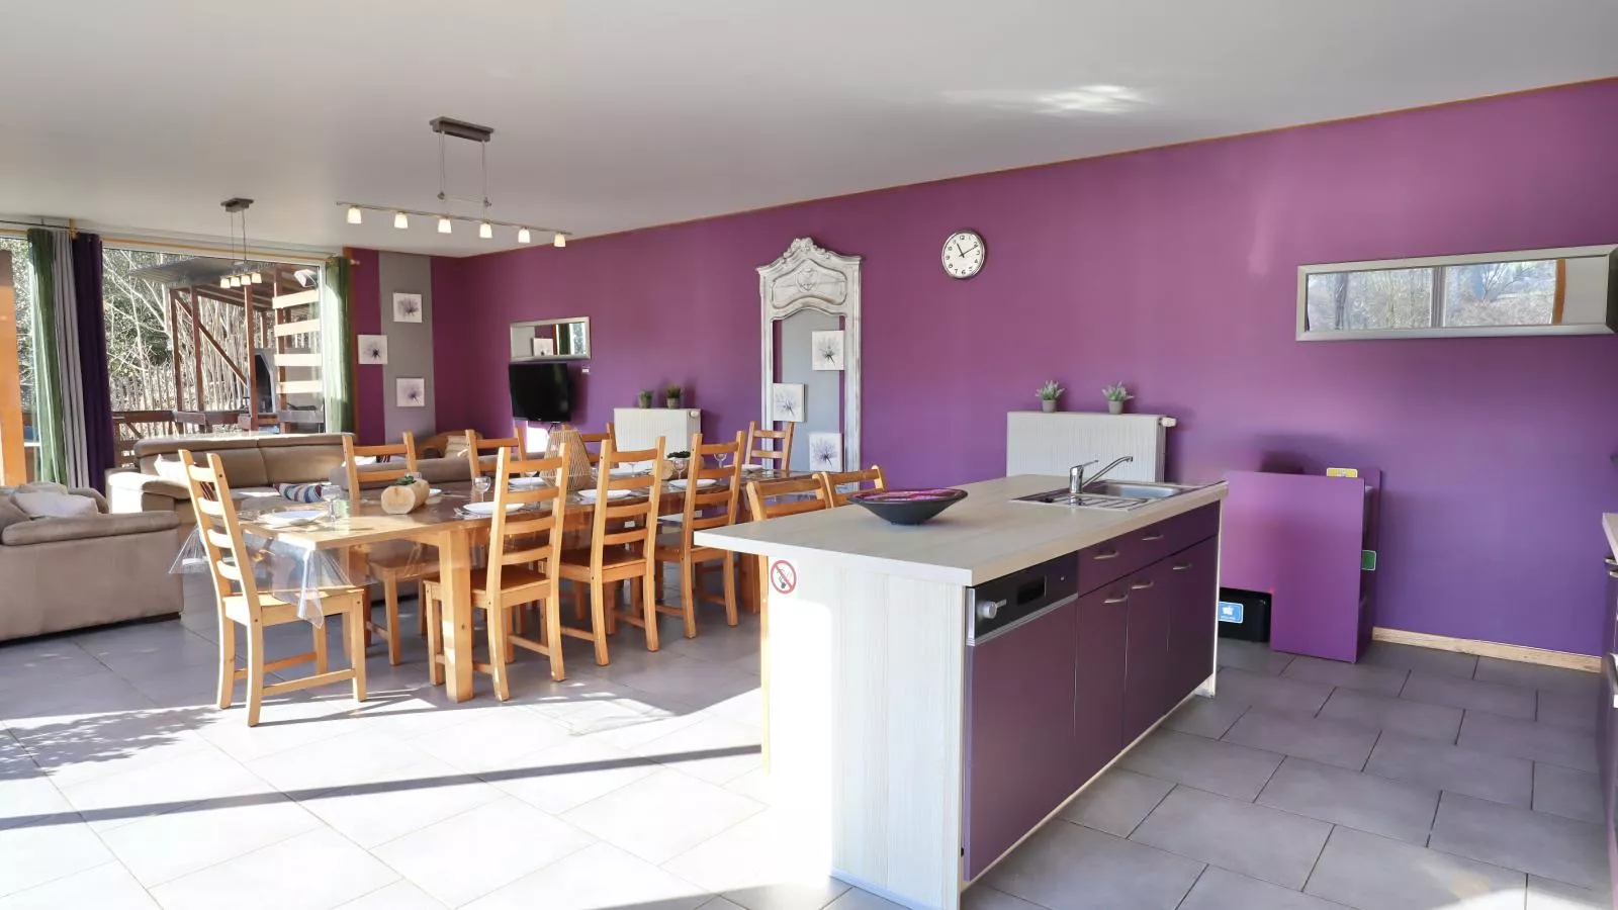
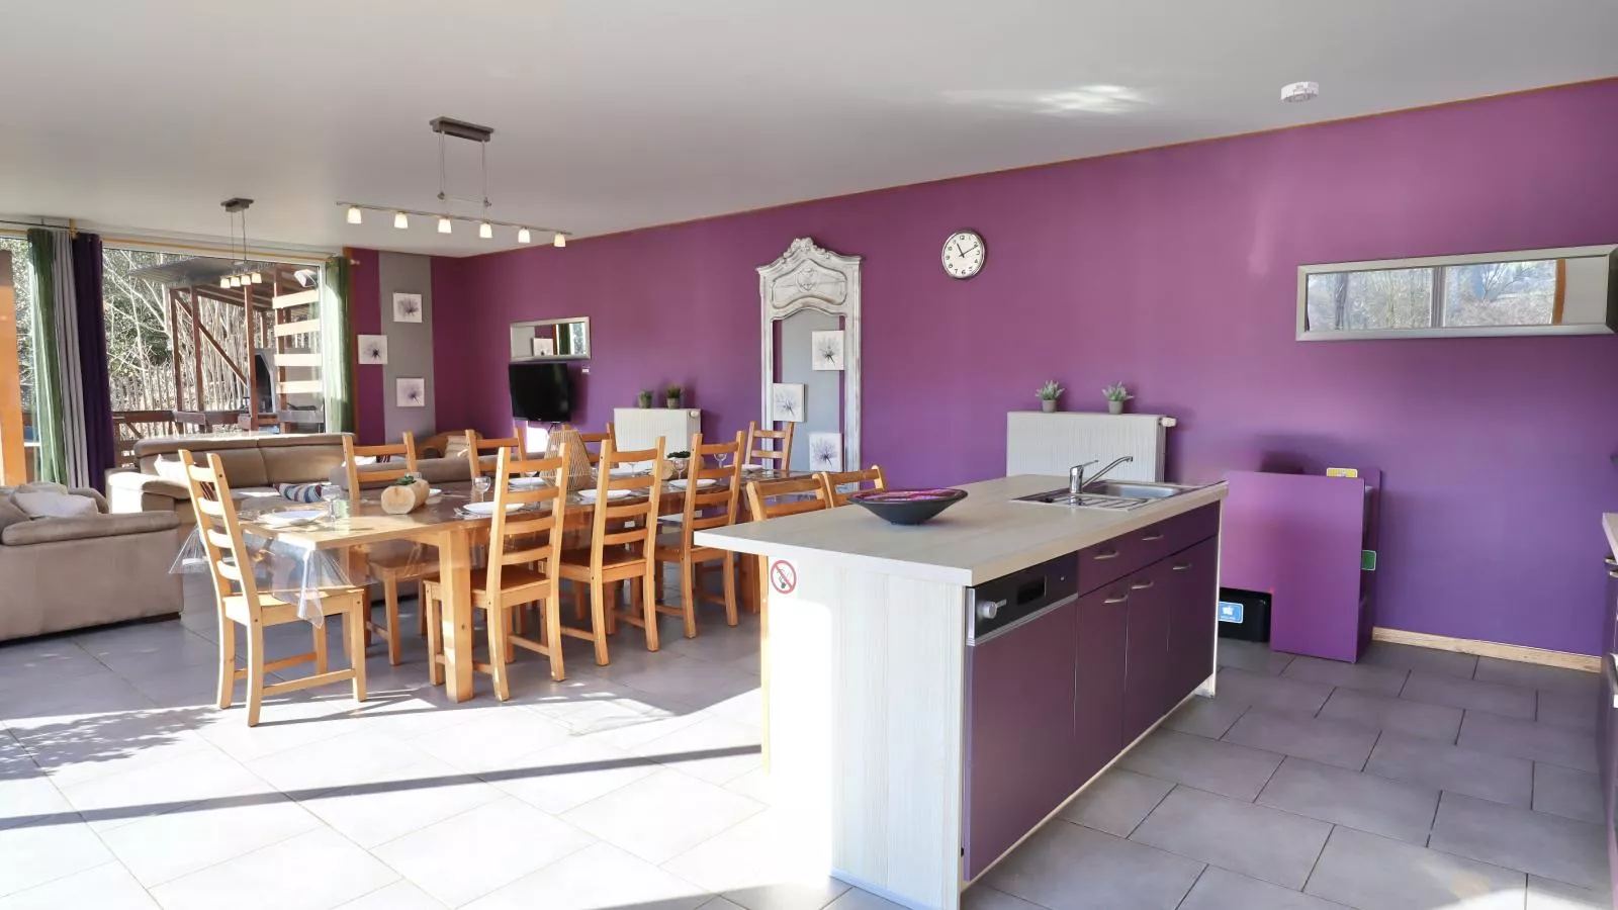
+ smoke detector [1280,81,1320,104]
